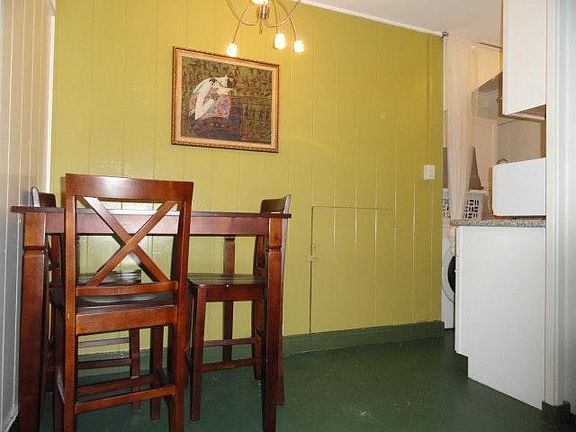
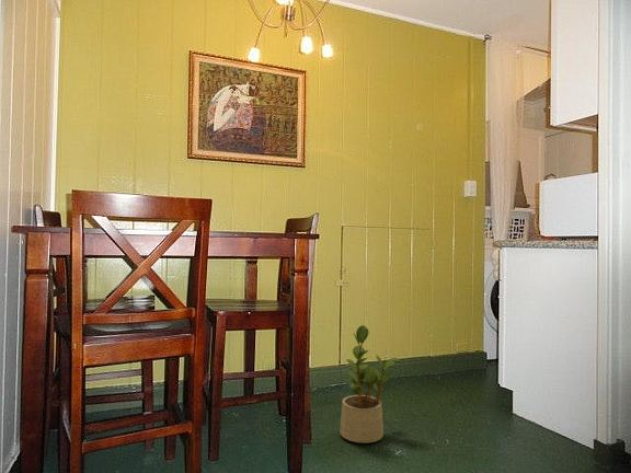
+ potted plant [339,324,399,445]
